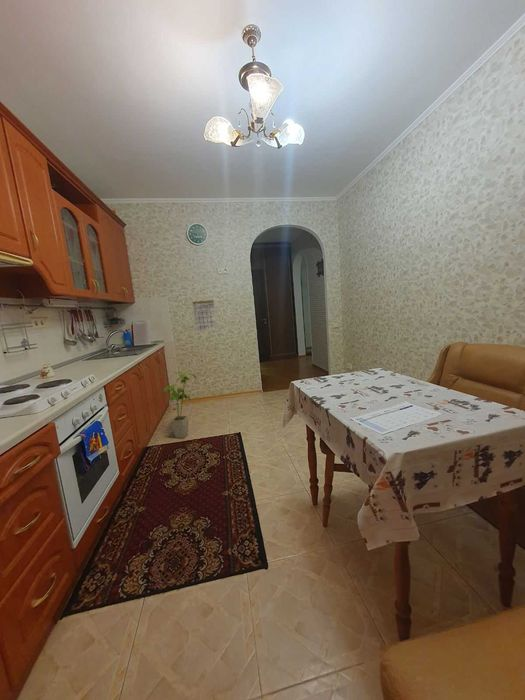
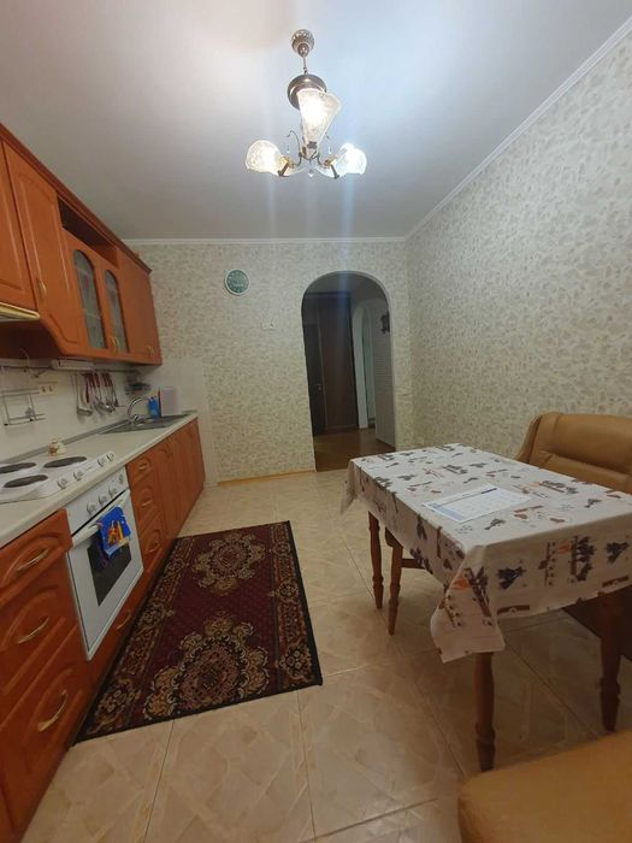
- calendar [192,294,218,332]
- house plant [162,371,197,439]
